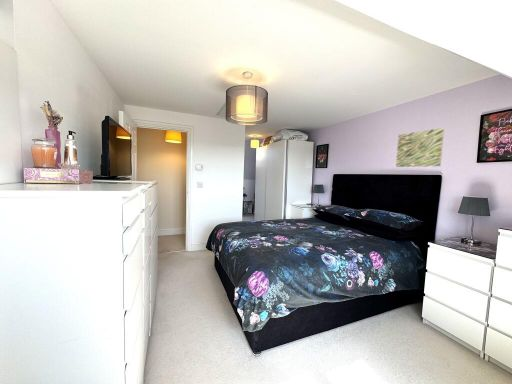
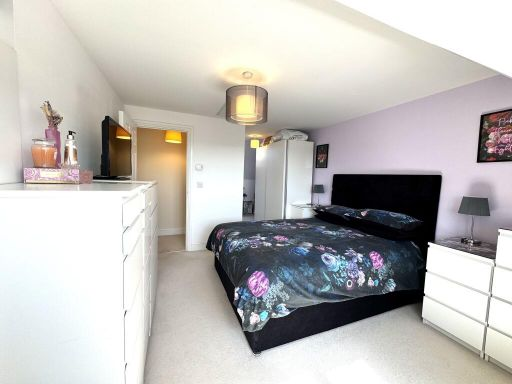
- wall art [395,127,445,168]
